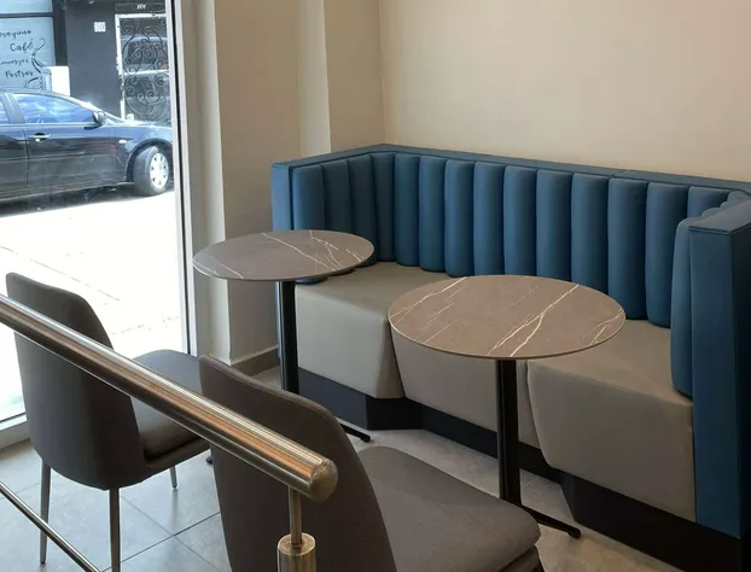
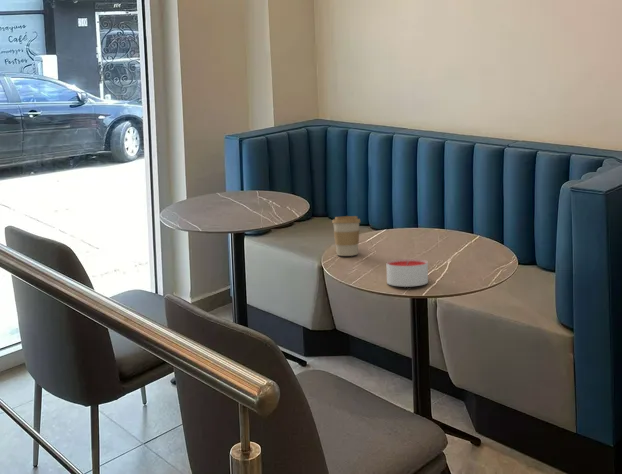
+ coffee cup [331,215,361,257]
+ candle [386,258,429,288]
